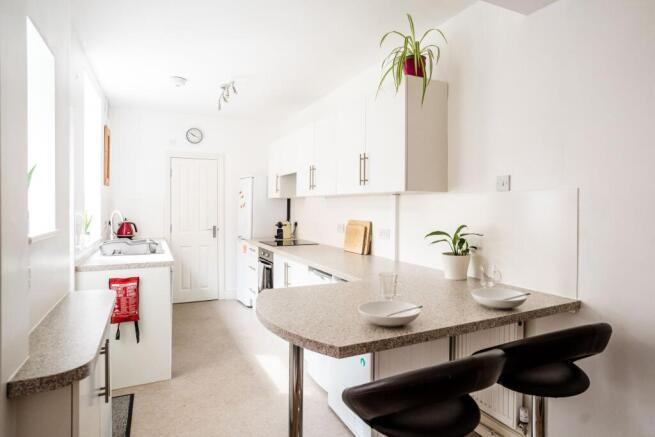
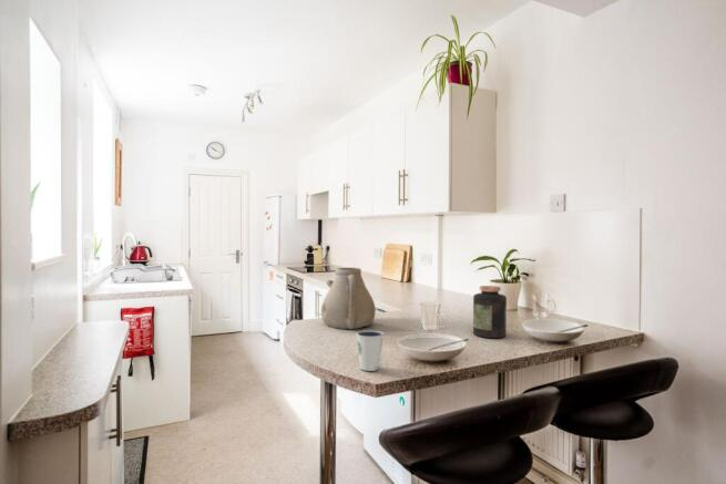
+ jar [472,285,508,339]
+ dixie cup [355,329,385,372]
+ teapot [320,267,377,330]
